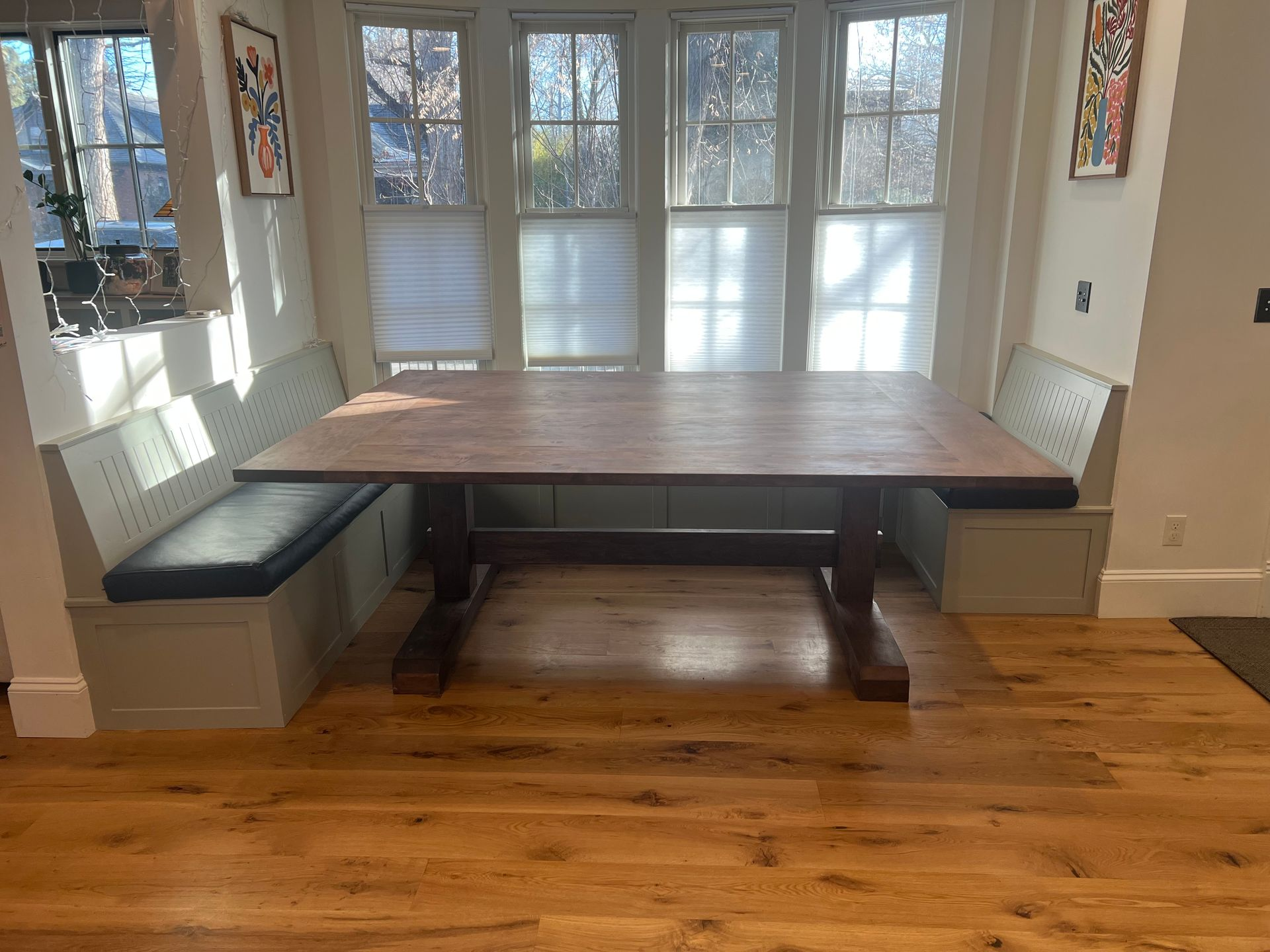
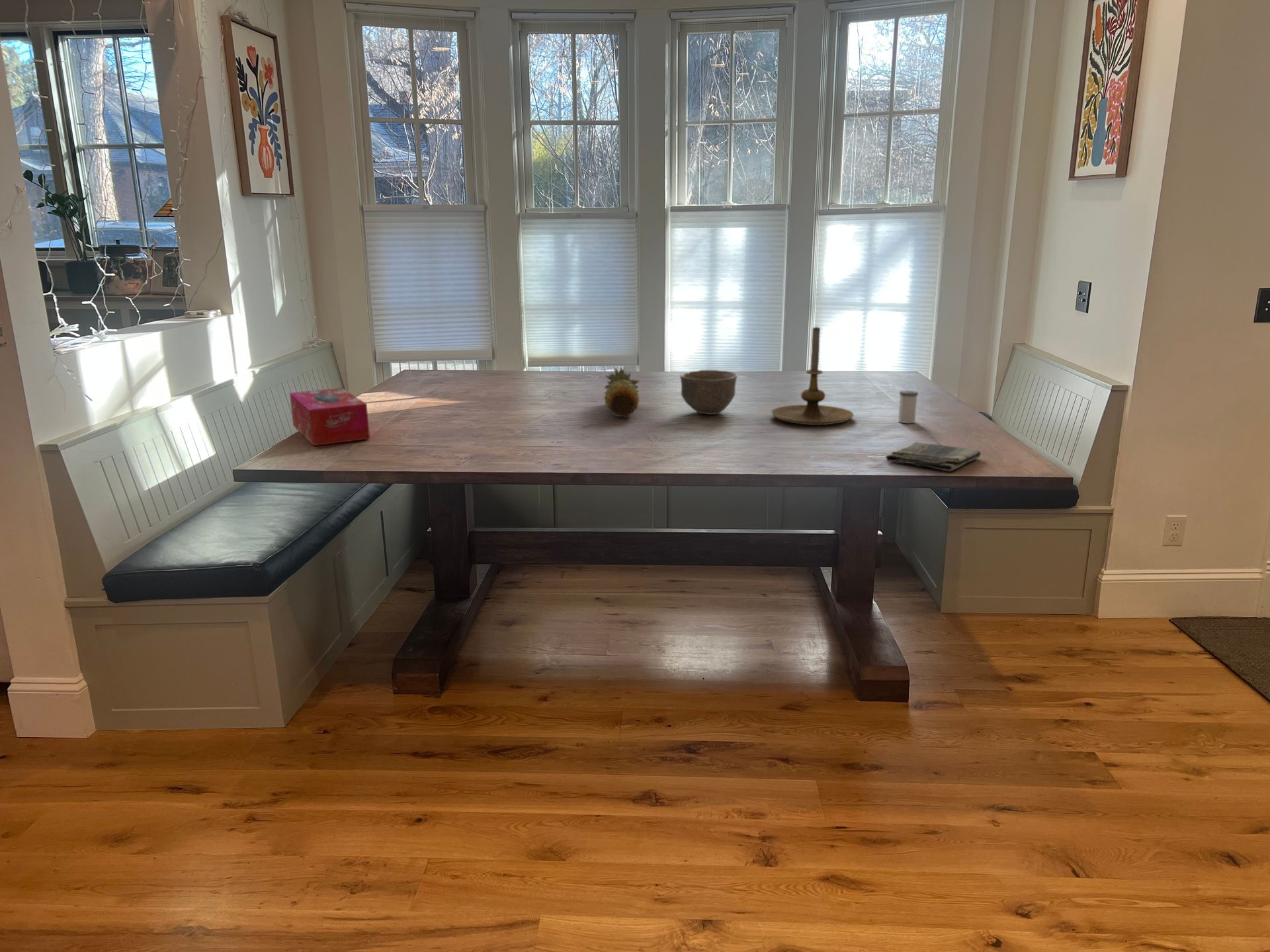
+ candle holder [771,326,855,426]
+ fruit [603,366,641,418]
+ dish towel [885,442,982,472]
+ bowl [679,369,738,415]
+ tissue box [289,387,370,446]
+ salt shaker [898,390,919,424]
